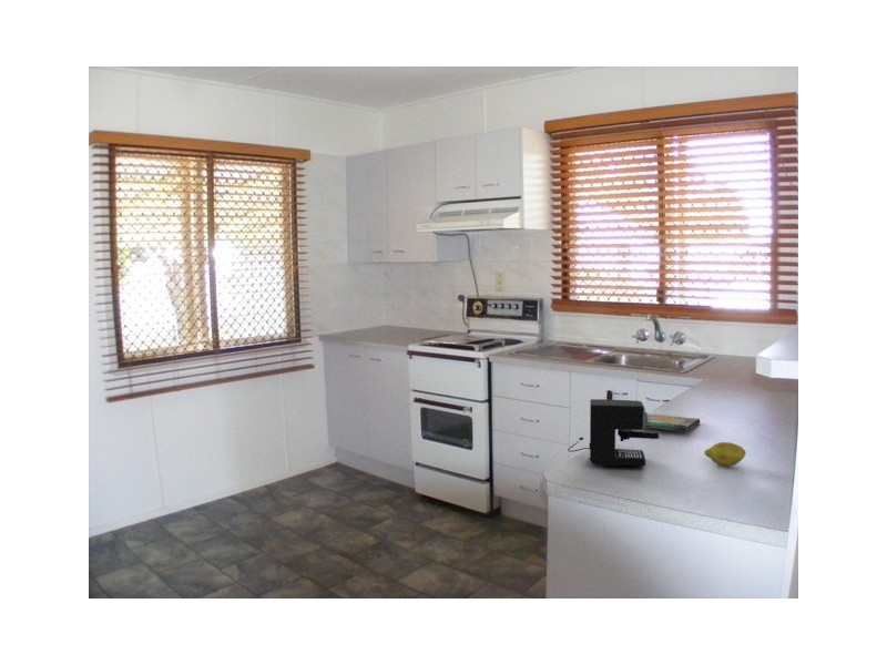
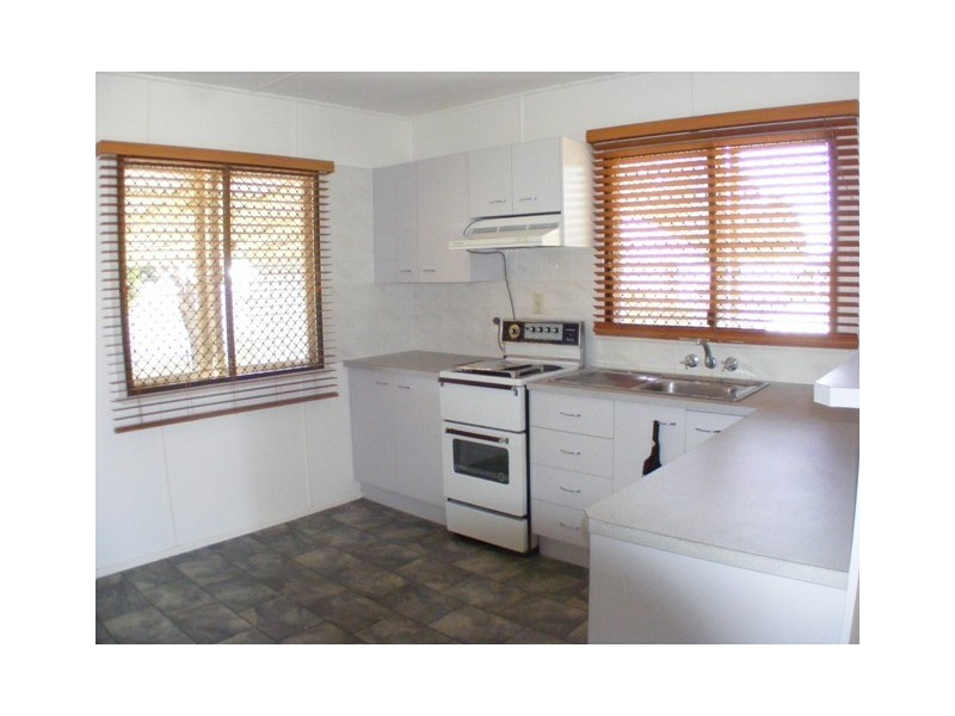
- coffee maker [567,398,661,467]
- dish towel [644,412,701,432]
- fruit [703,441,747,467]
